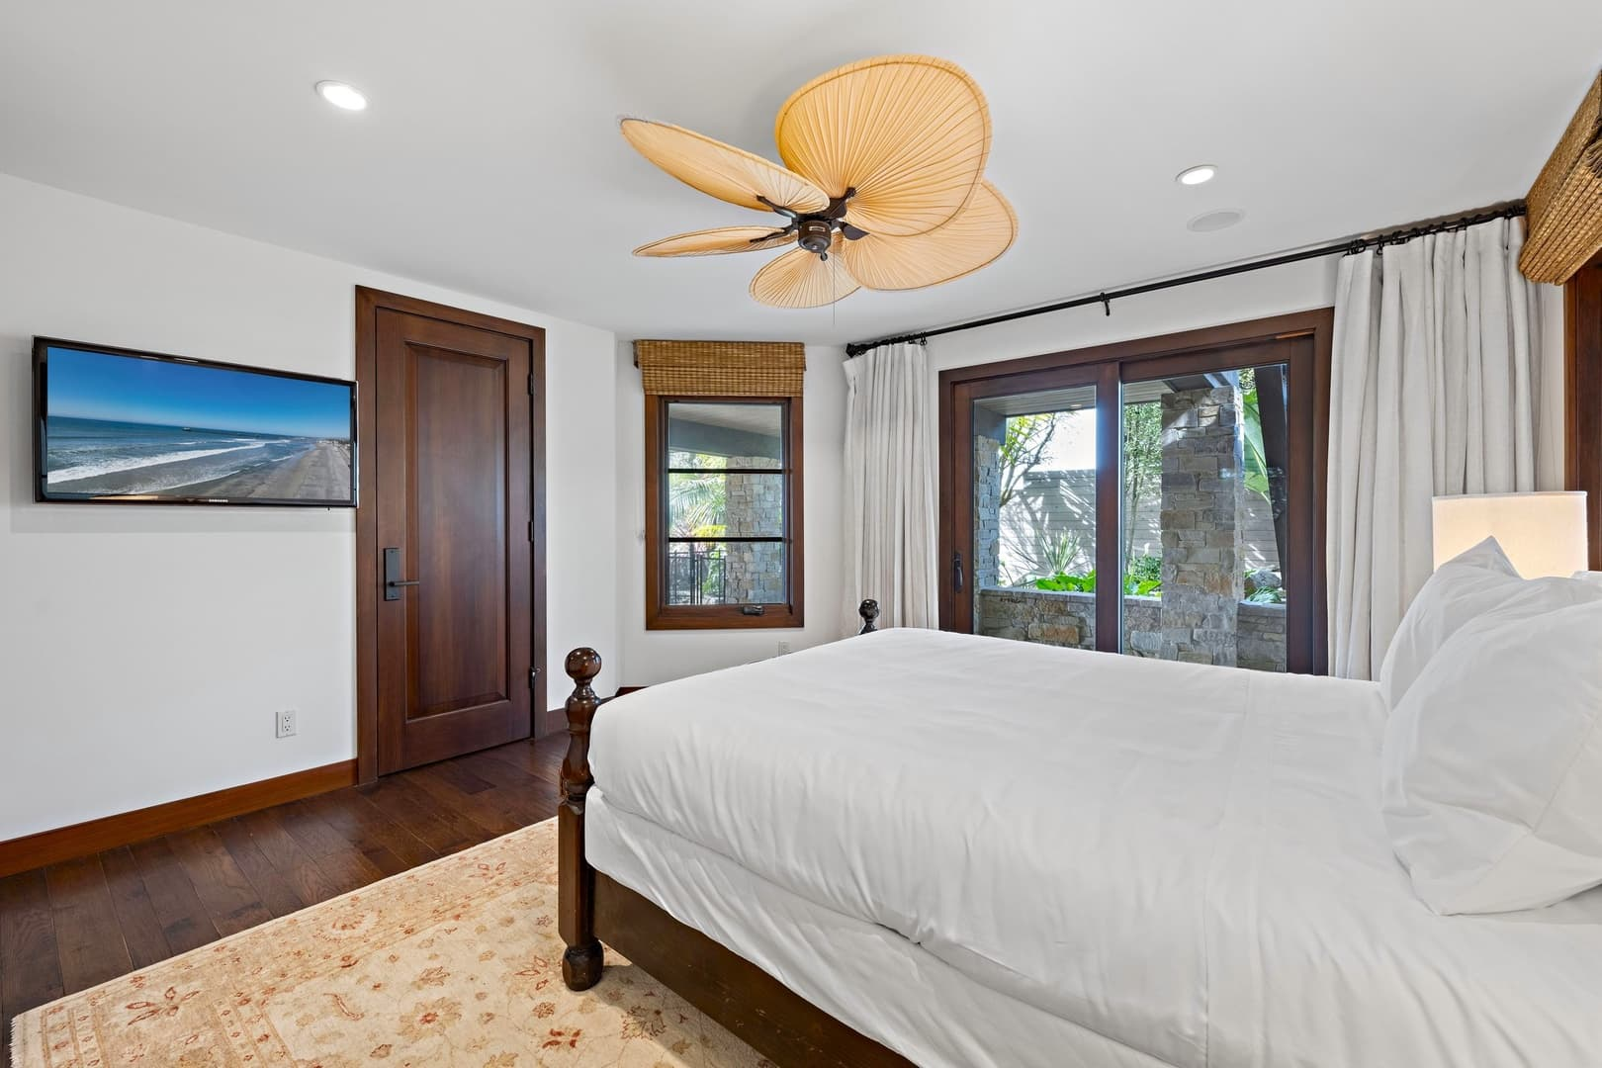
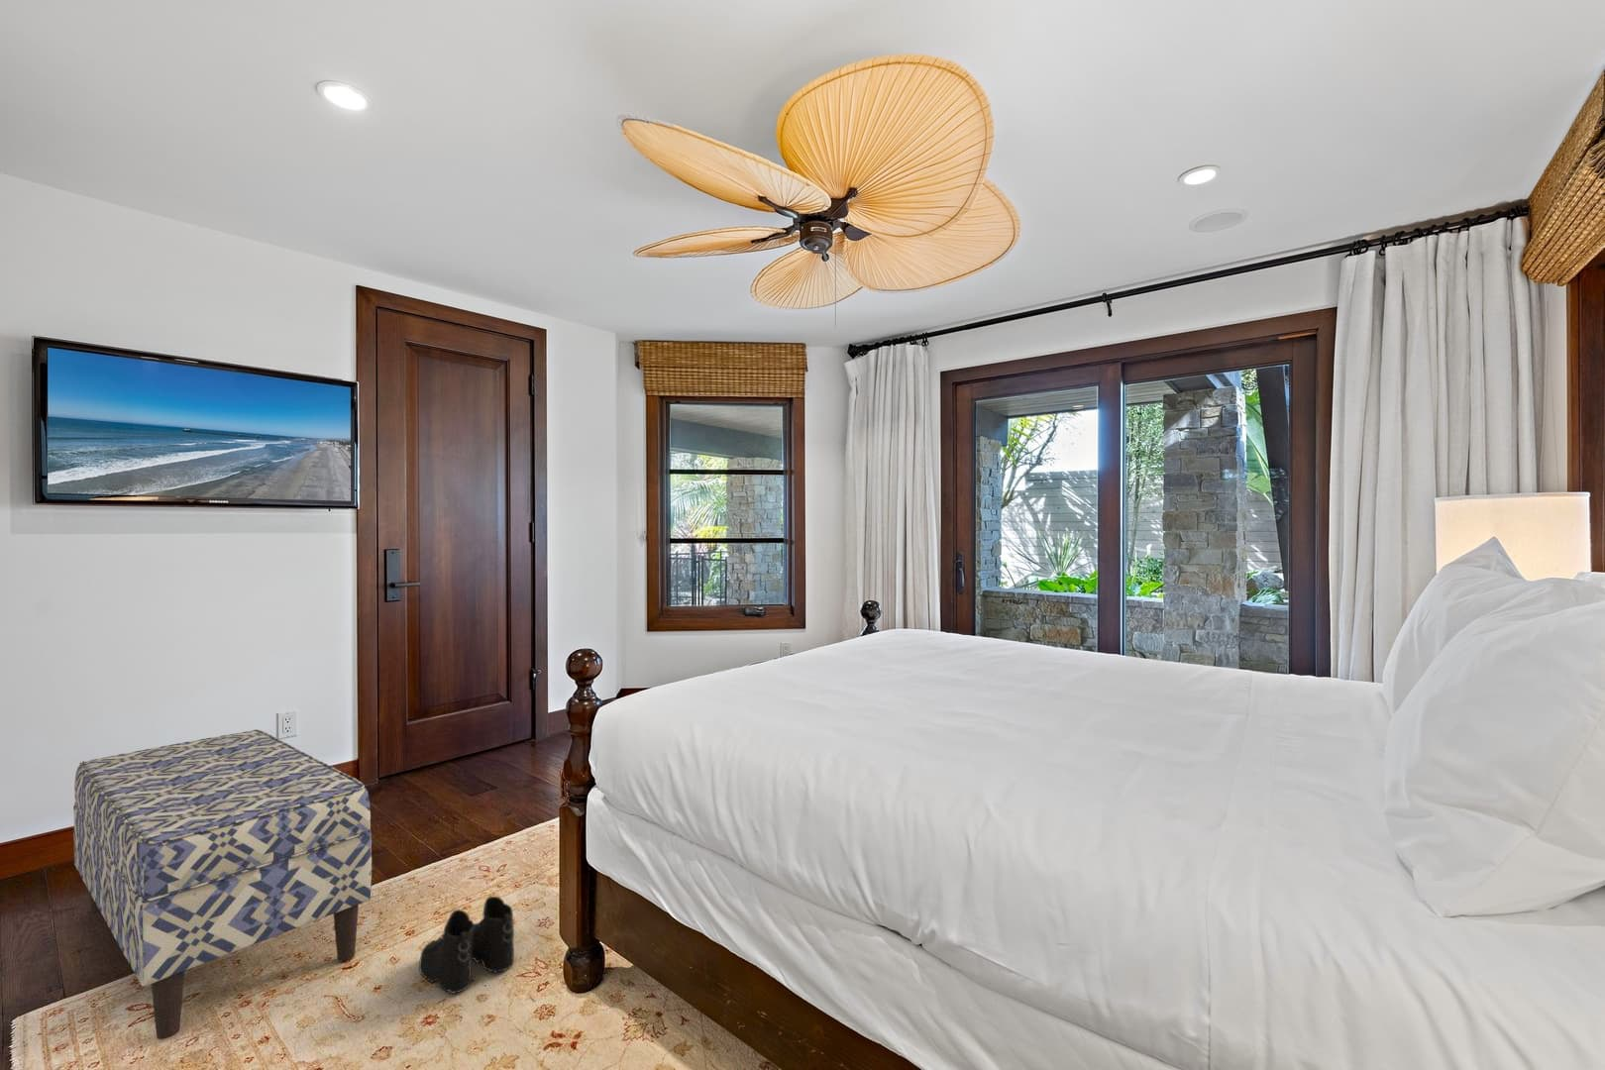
+ bench [73,728,373,1040]
+ boots [418,896,515,995]
